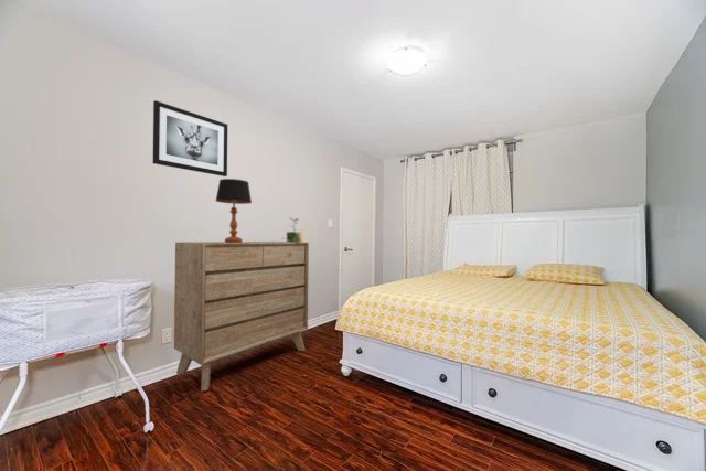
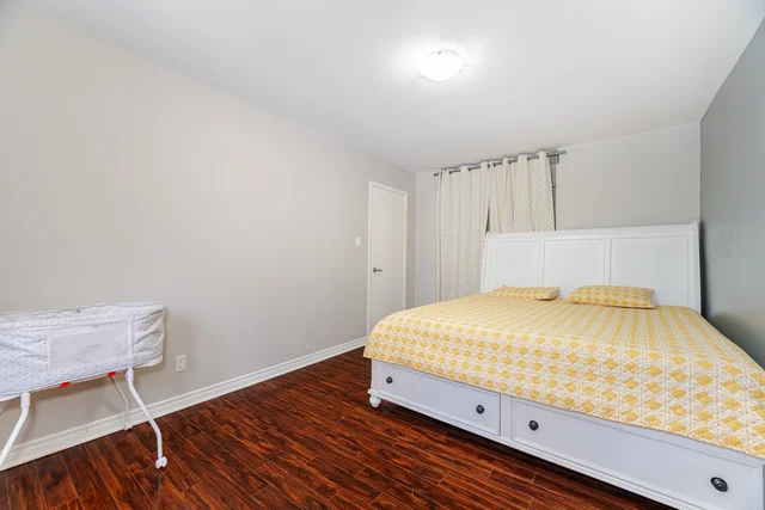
- table lamp [215,178,253,243]
- wall art [152,99,228,178]
- dresser [173,240,310,393]
- potted plant [282,216,302,243]
